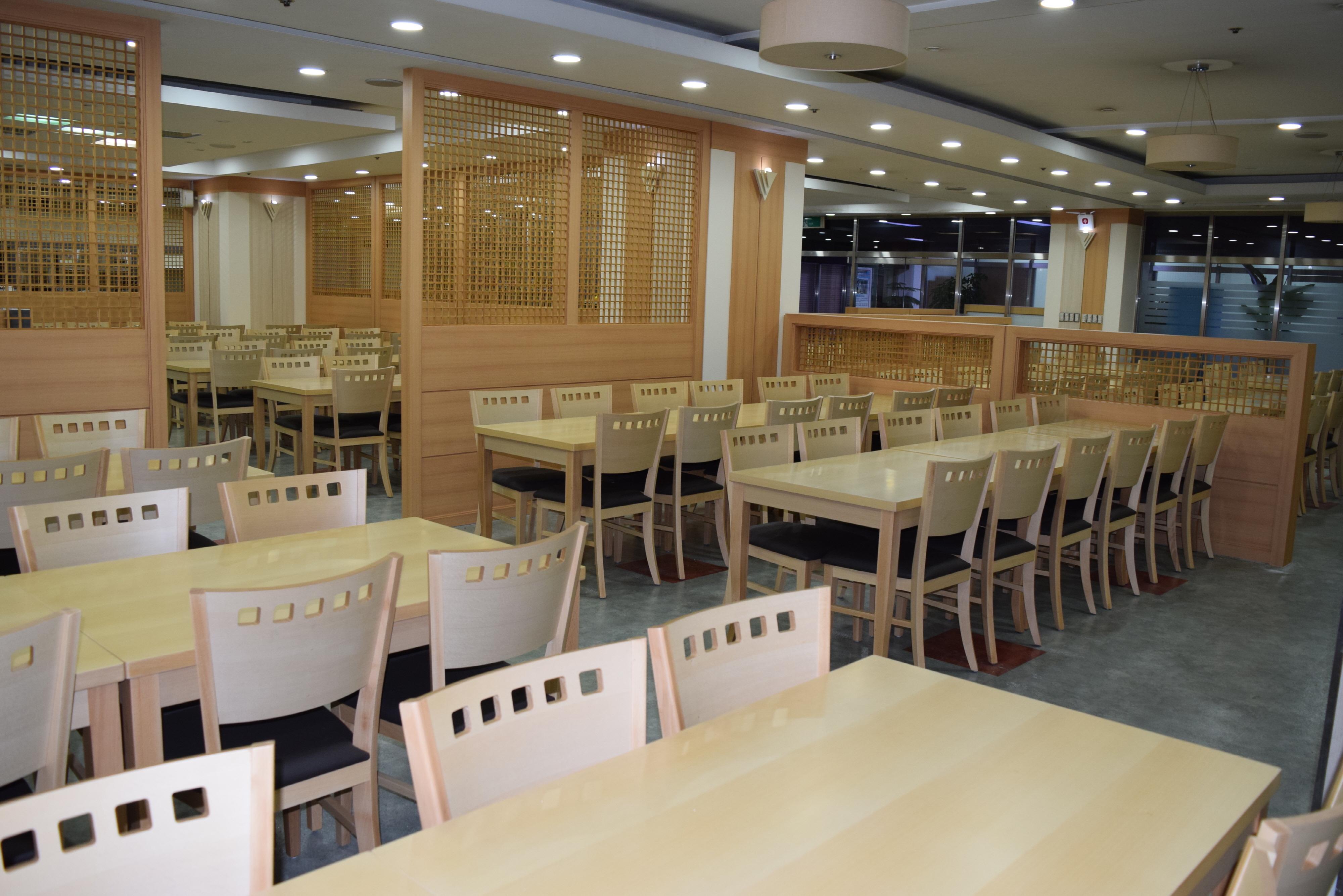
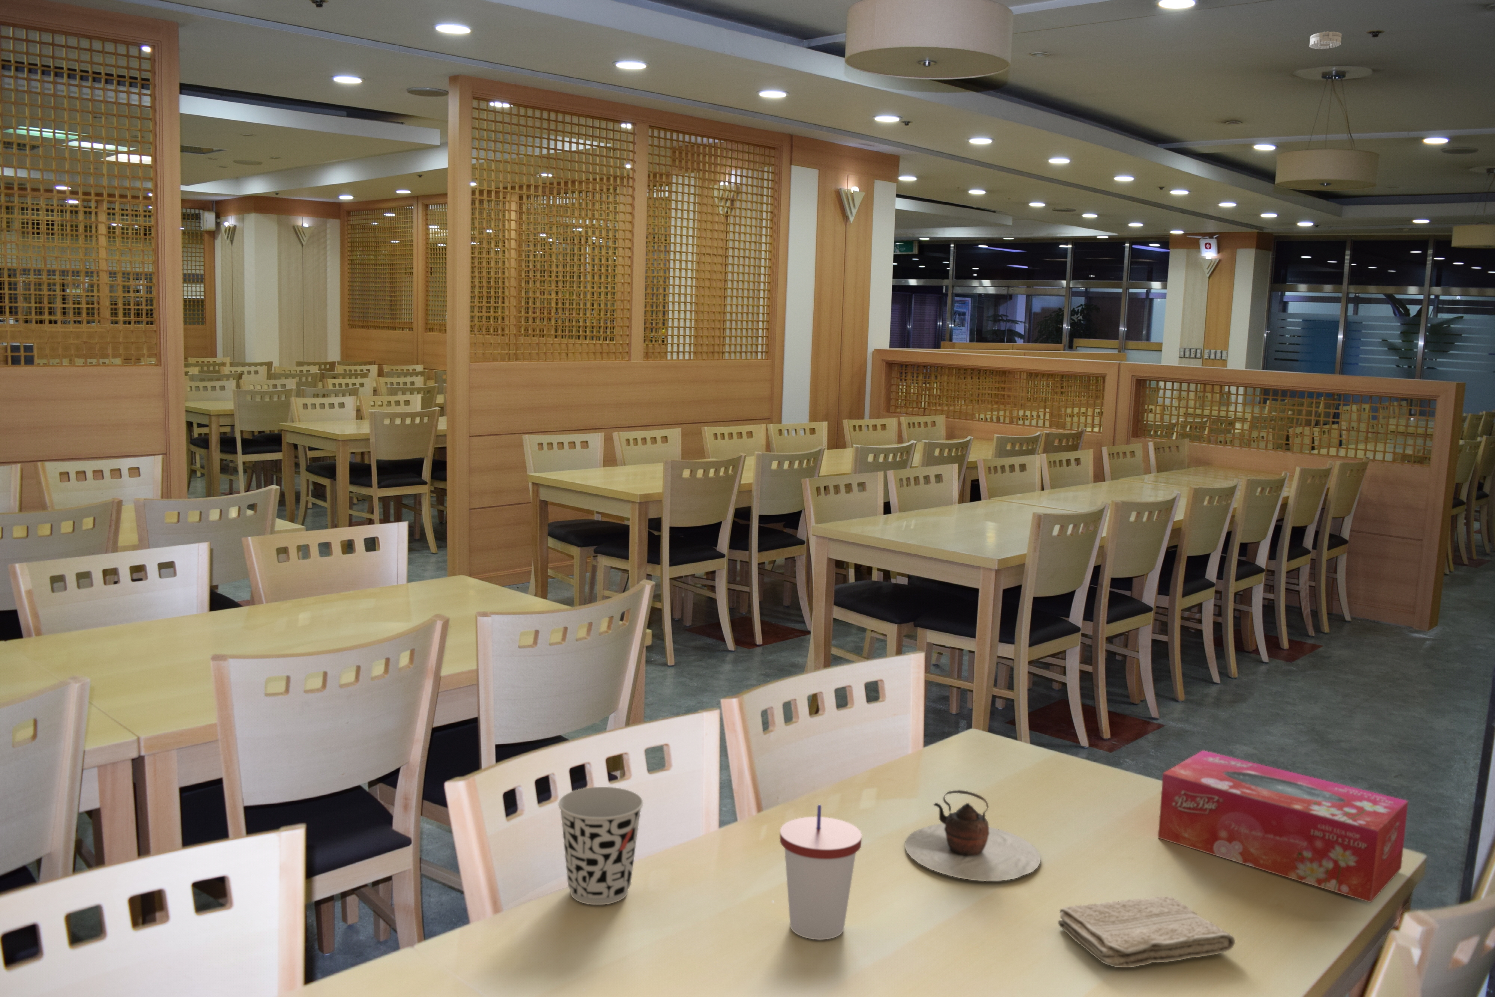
+ smoke detector [1309,31,1342,49]
+ washcloth [1058,896,1236,968]
+ cup [779,804,863,940]
+ cup [558,787,643,905]
+ tissue box [1158,750,1408,904]
+ teapot [904,790,1041,881]
